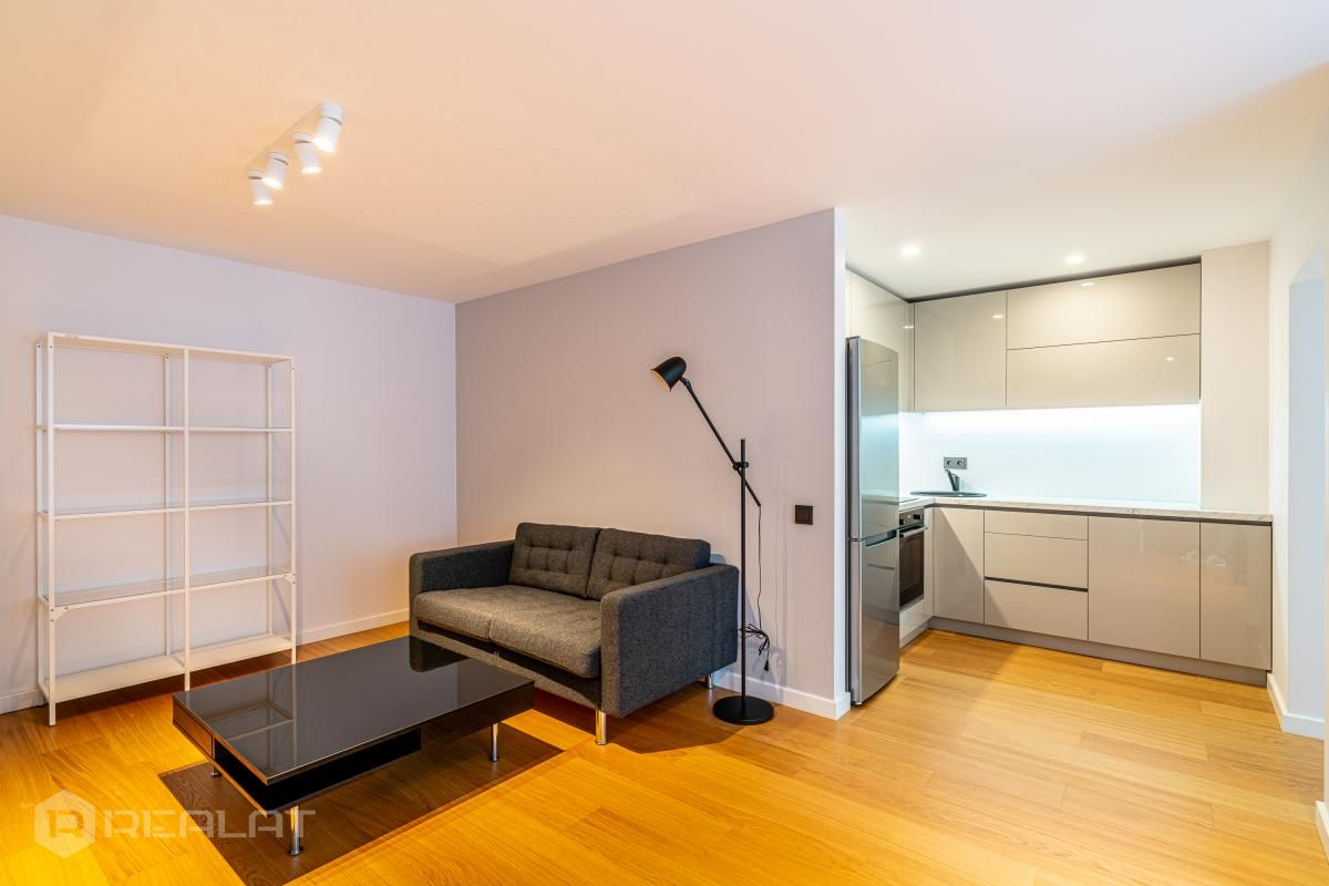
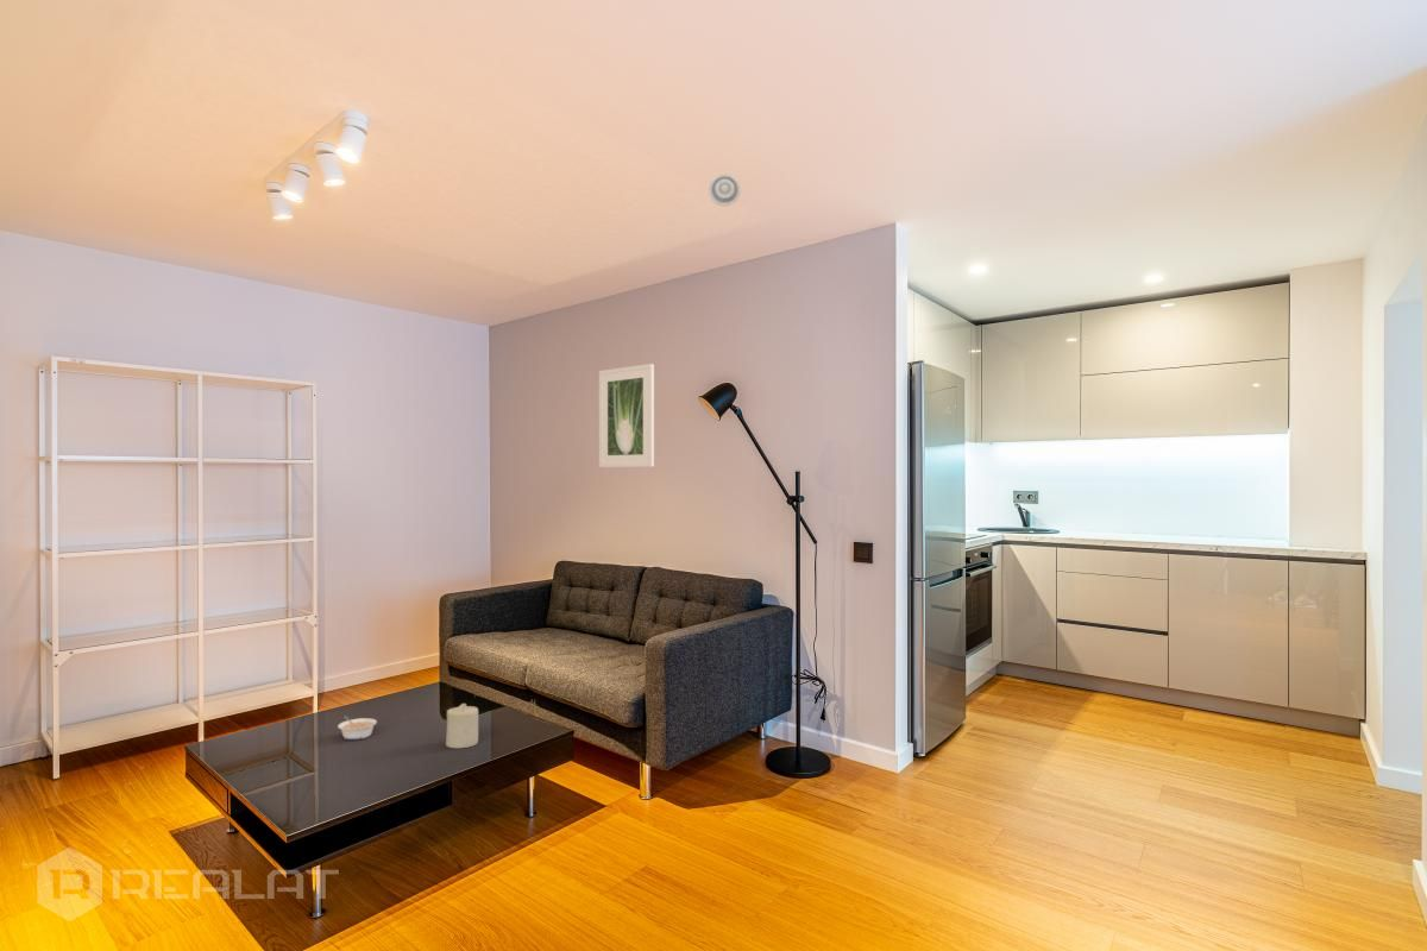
+ smoke detector [708,172,742,207]
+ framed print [598,363,655,468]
+ legume [337,714,378,741]
+ candle [445,703,479,749]
